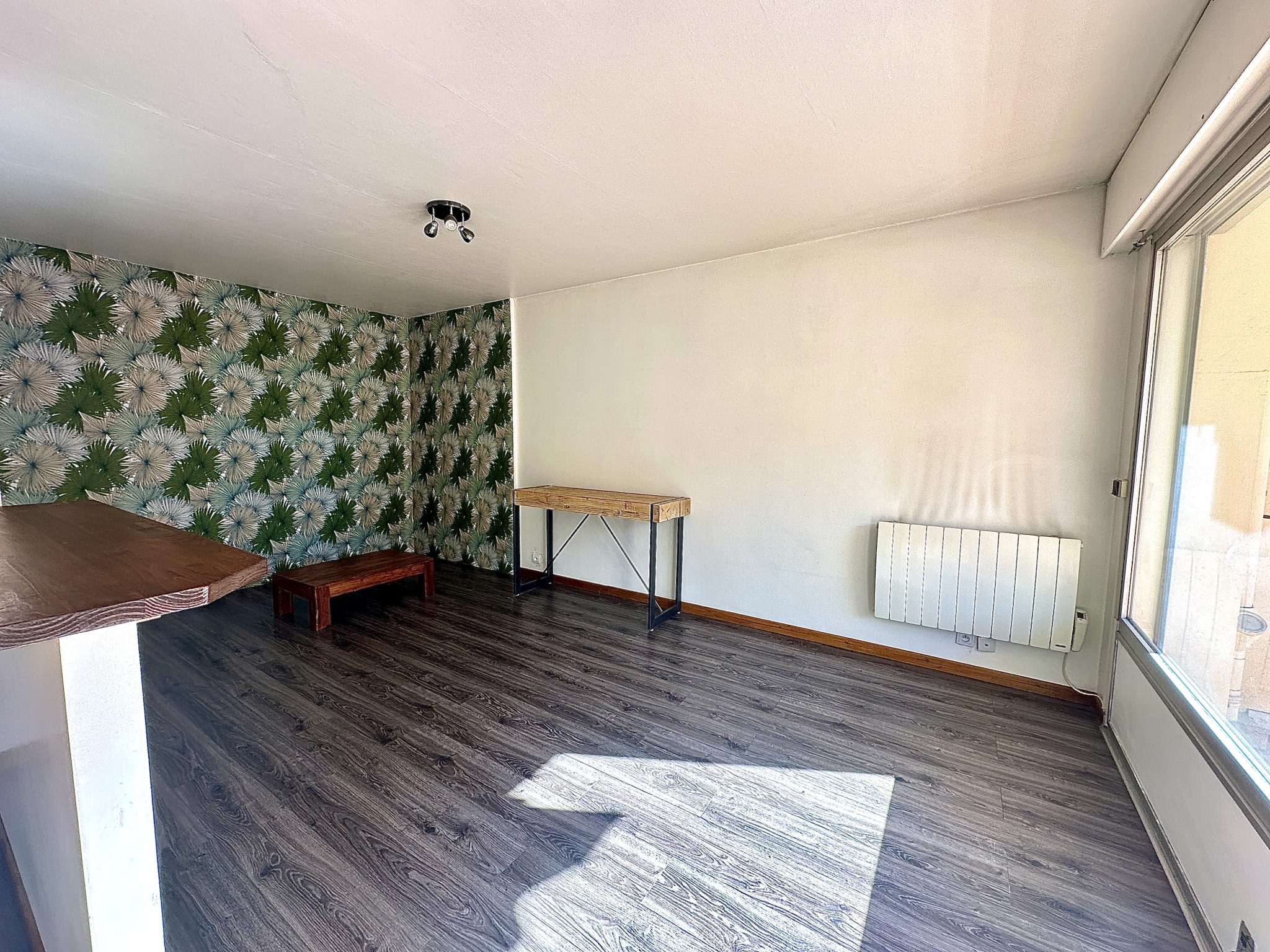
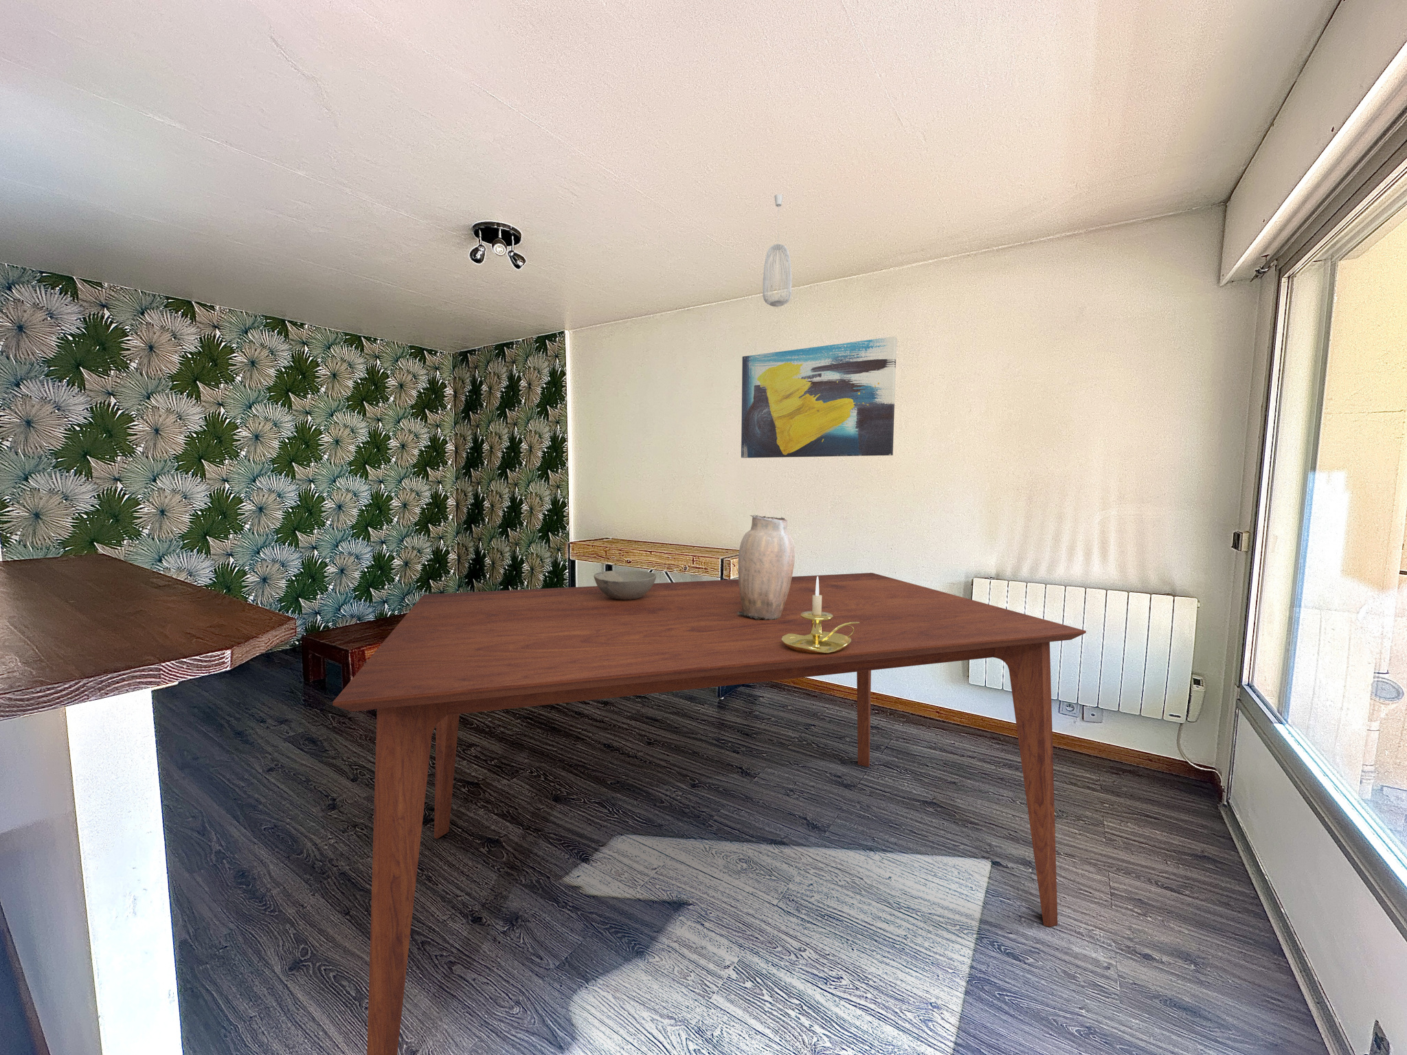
+ bowl [593,570,657,600]
+ vase [737,514,795,619]
+ pendant light [762,194,792,308]
+ dining table [332,572,1087,1055]
+ candle holder [782,576,859,654]
+ wall art [740,336,897,459]
